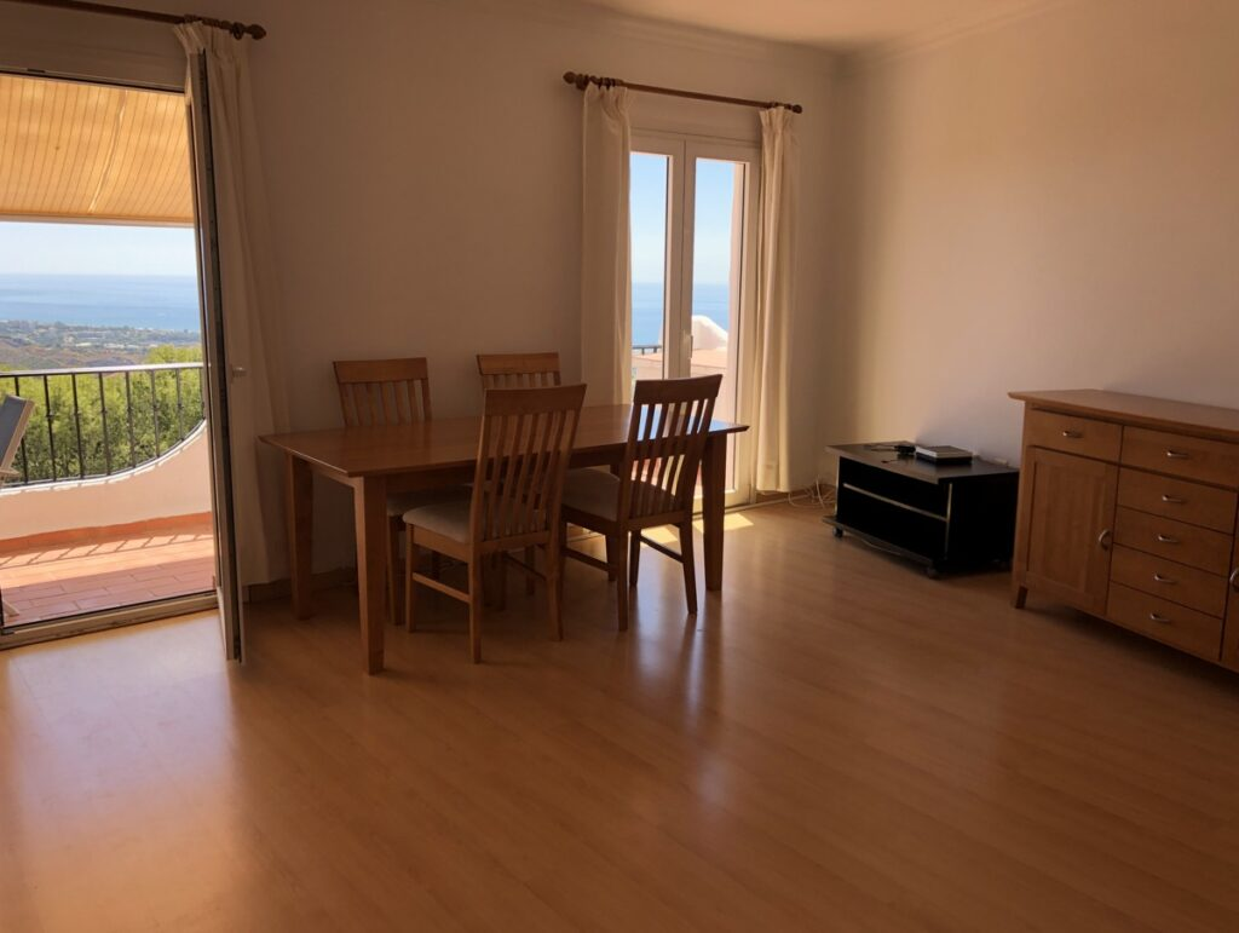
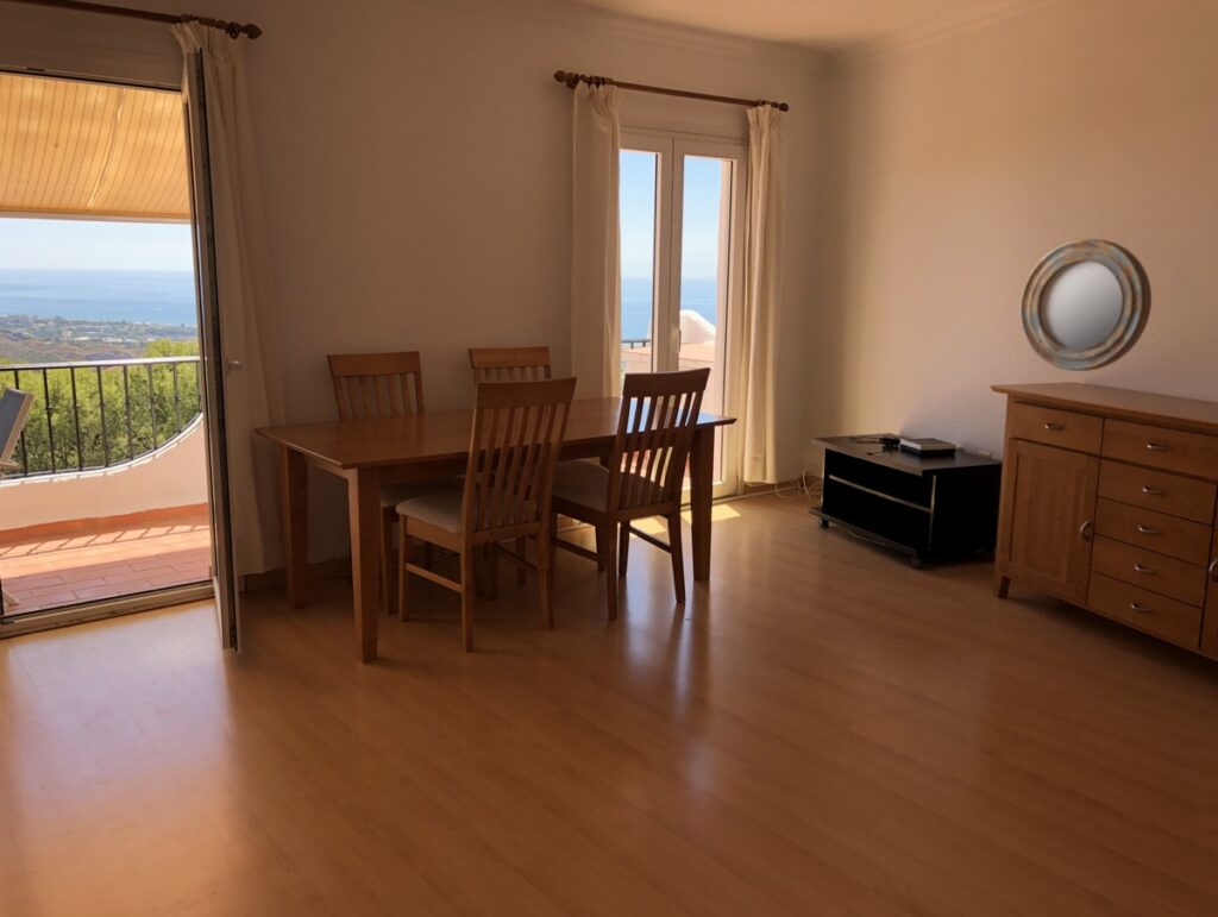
+ home mirror [1018,238,1153,372]
